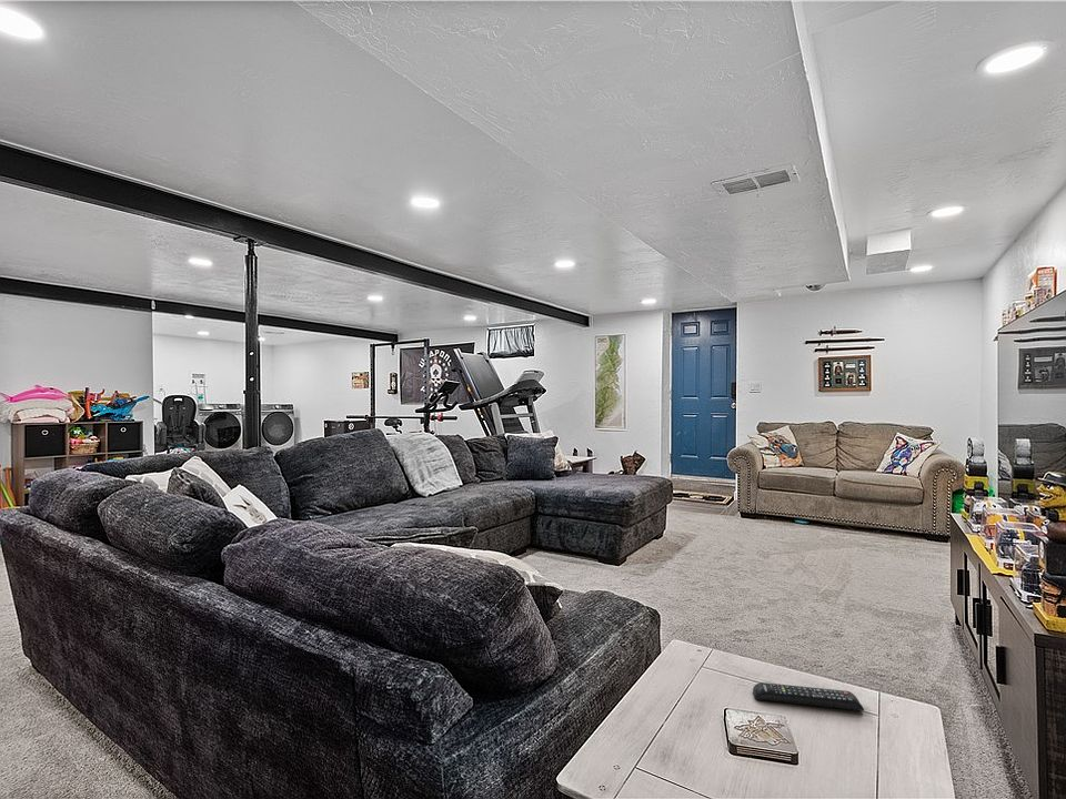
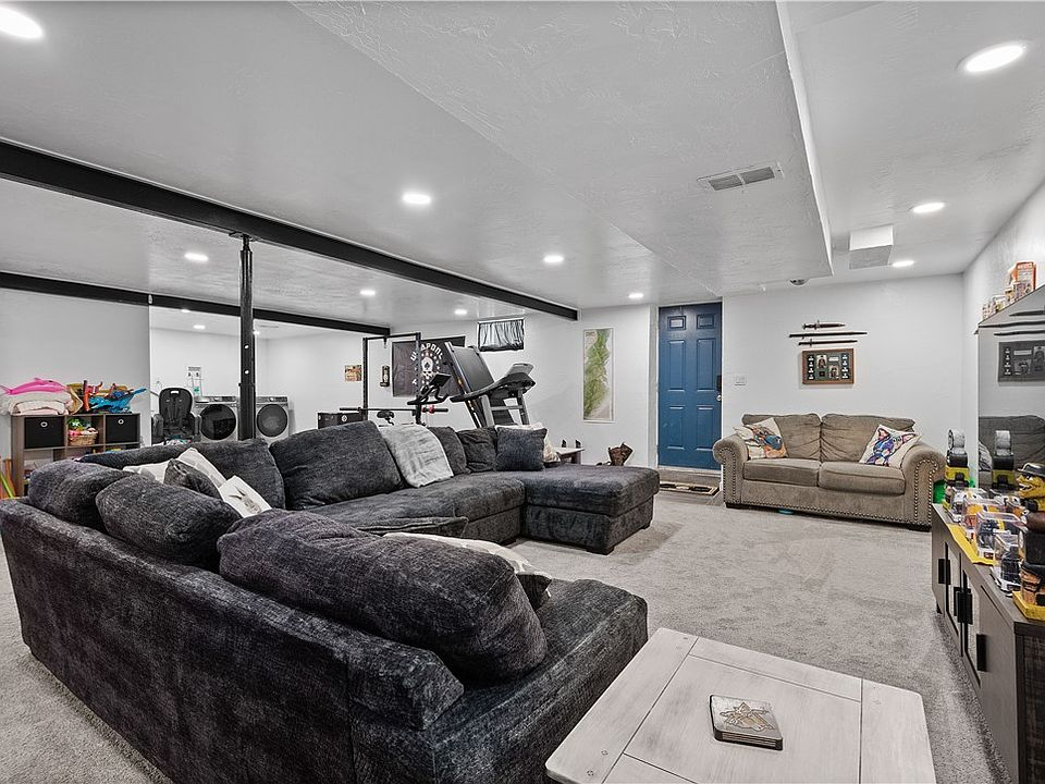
- remote control [752,681,865,711]
